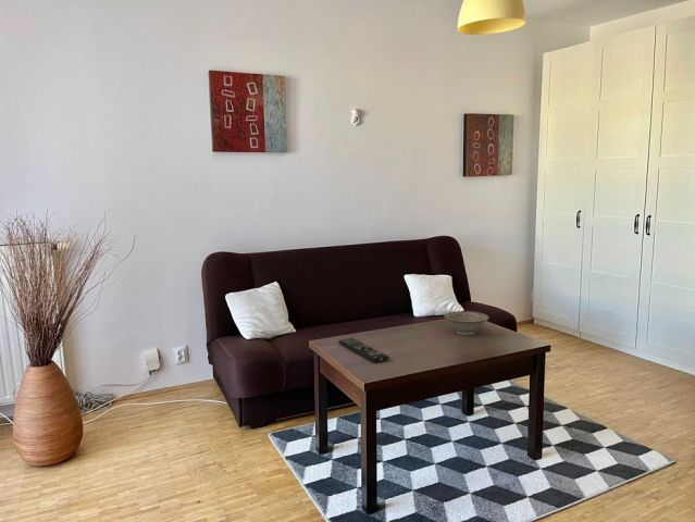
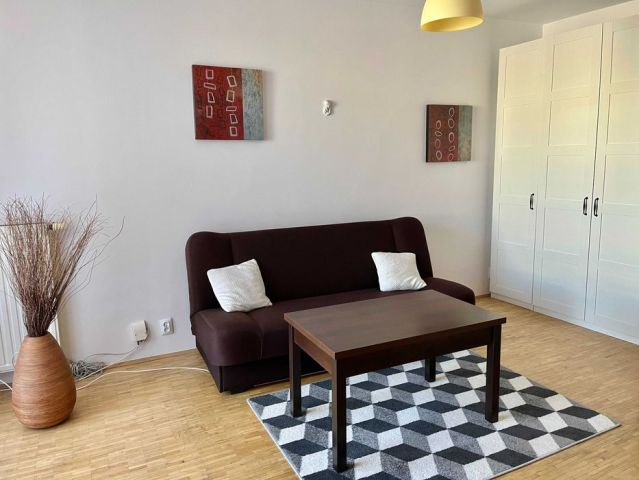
- decorative bowl [443,310,491,336]
- remote control [337,337,389,363]
